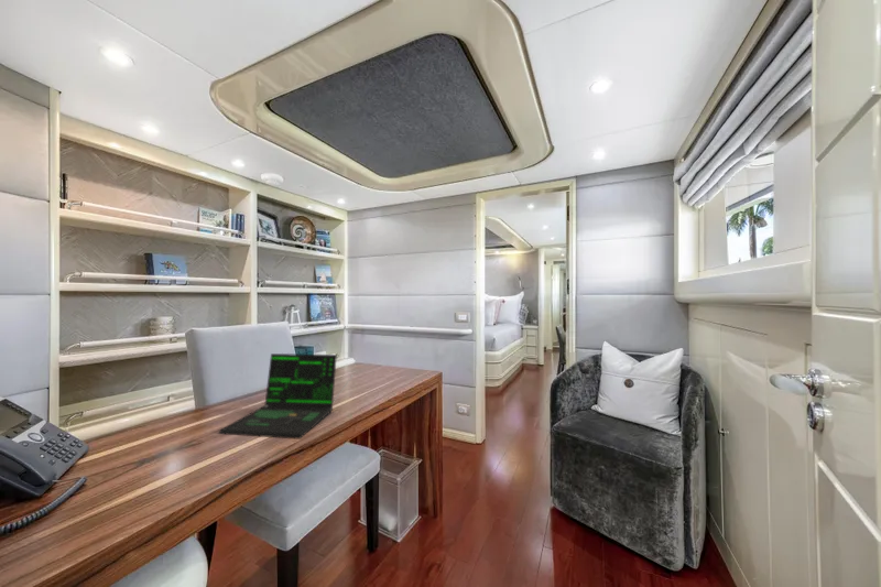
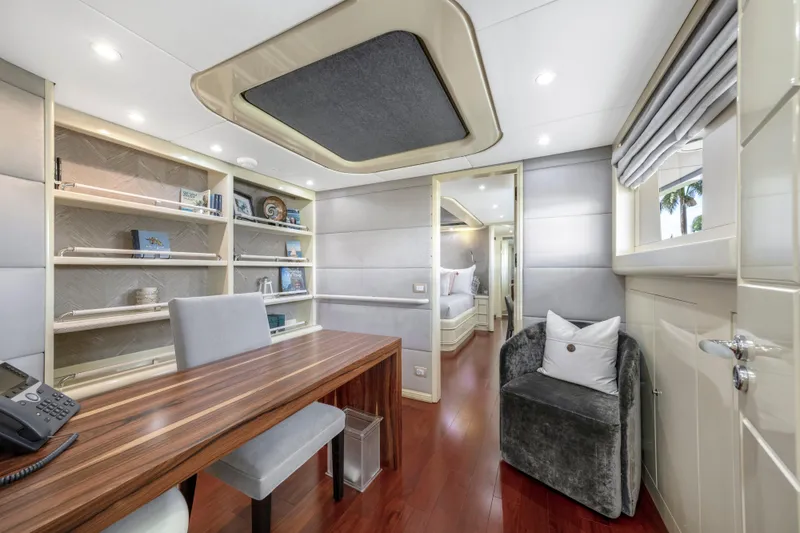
- laptop [217,352,355,441]
